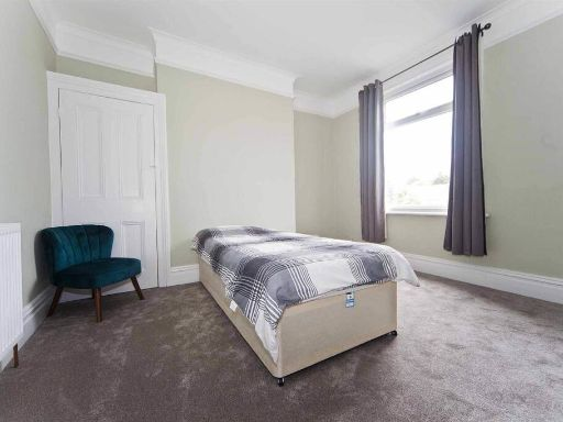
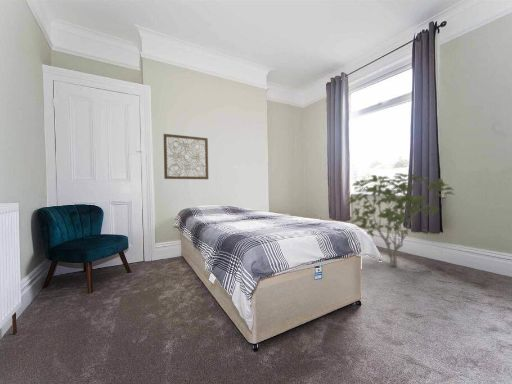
+ shrub [347,172,457,268]
+ wall art [163,133,209,180]
